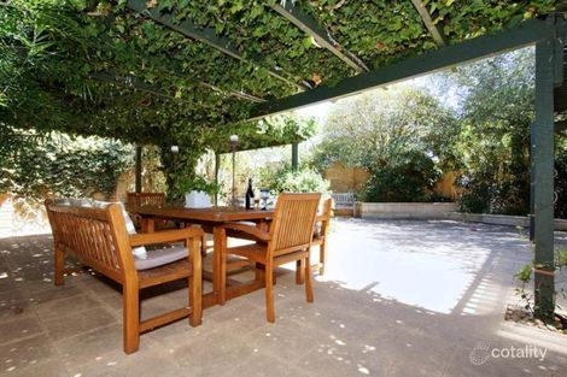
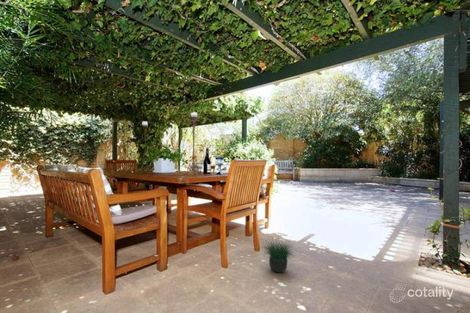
+ potted plant [258,232,296,274]
